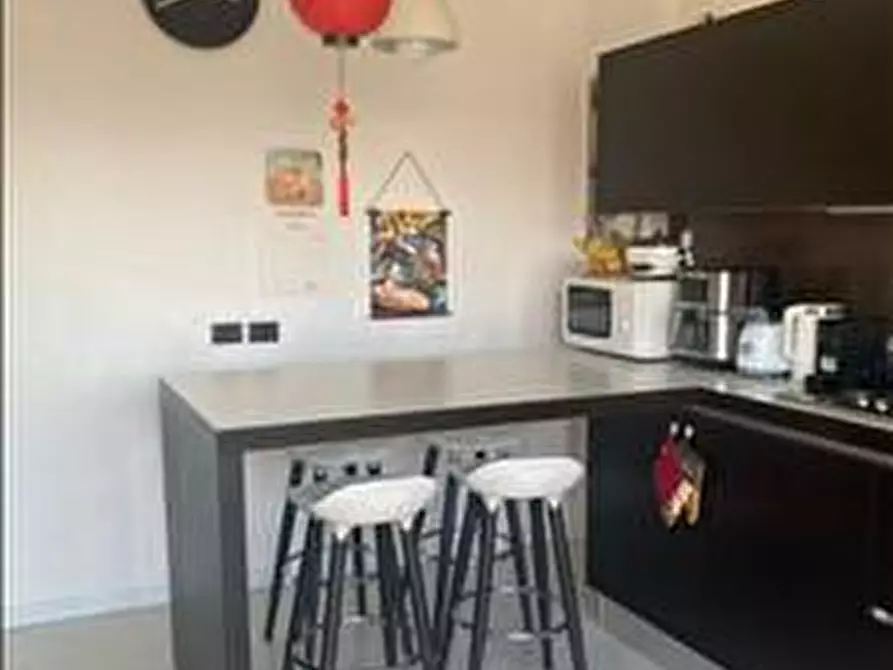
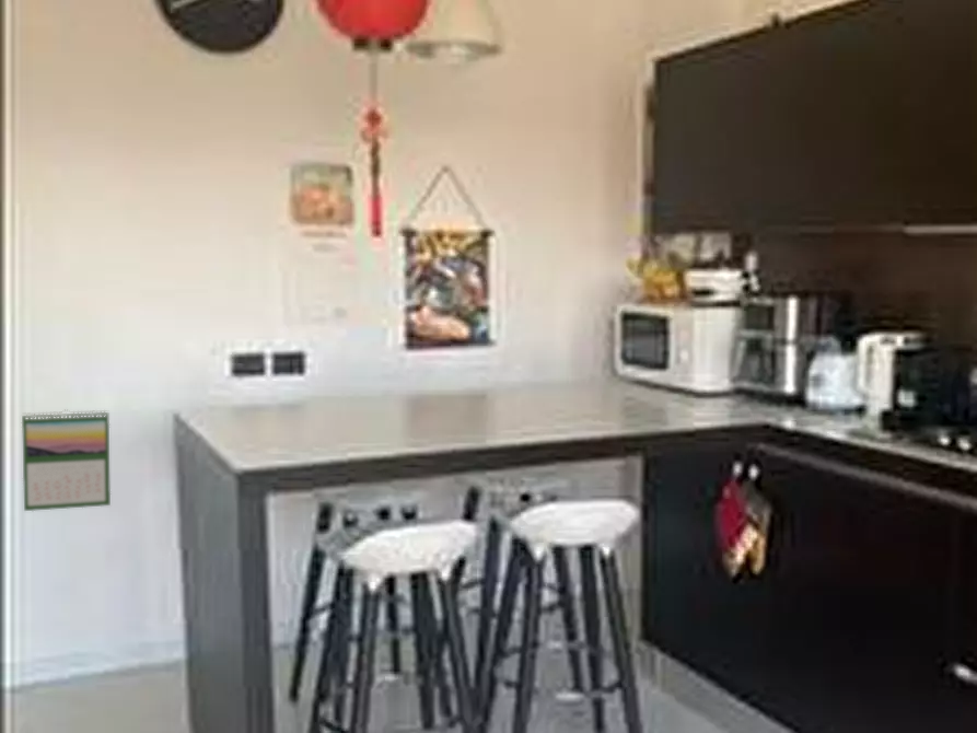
+ calendar [21,408,112,512]
